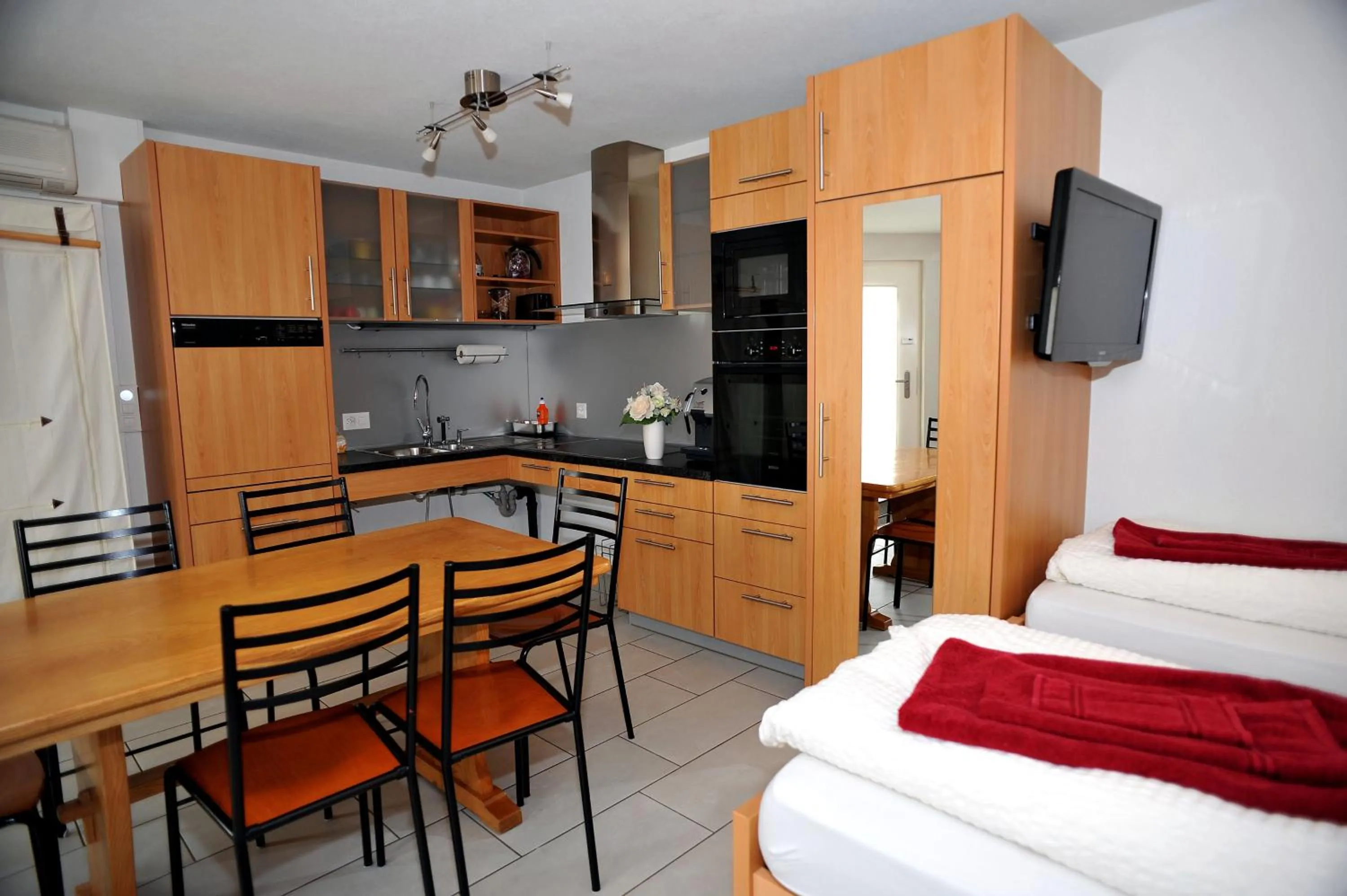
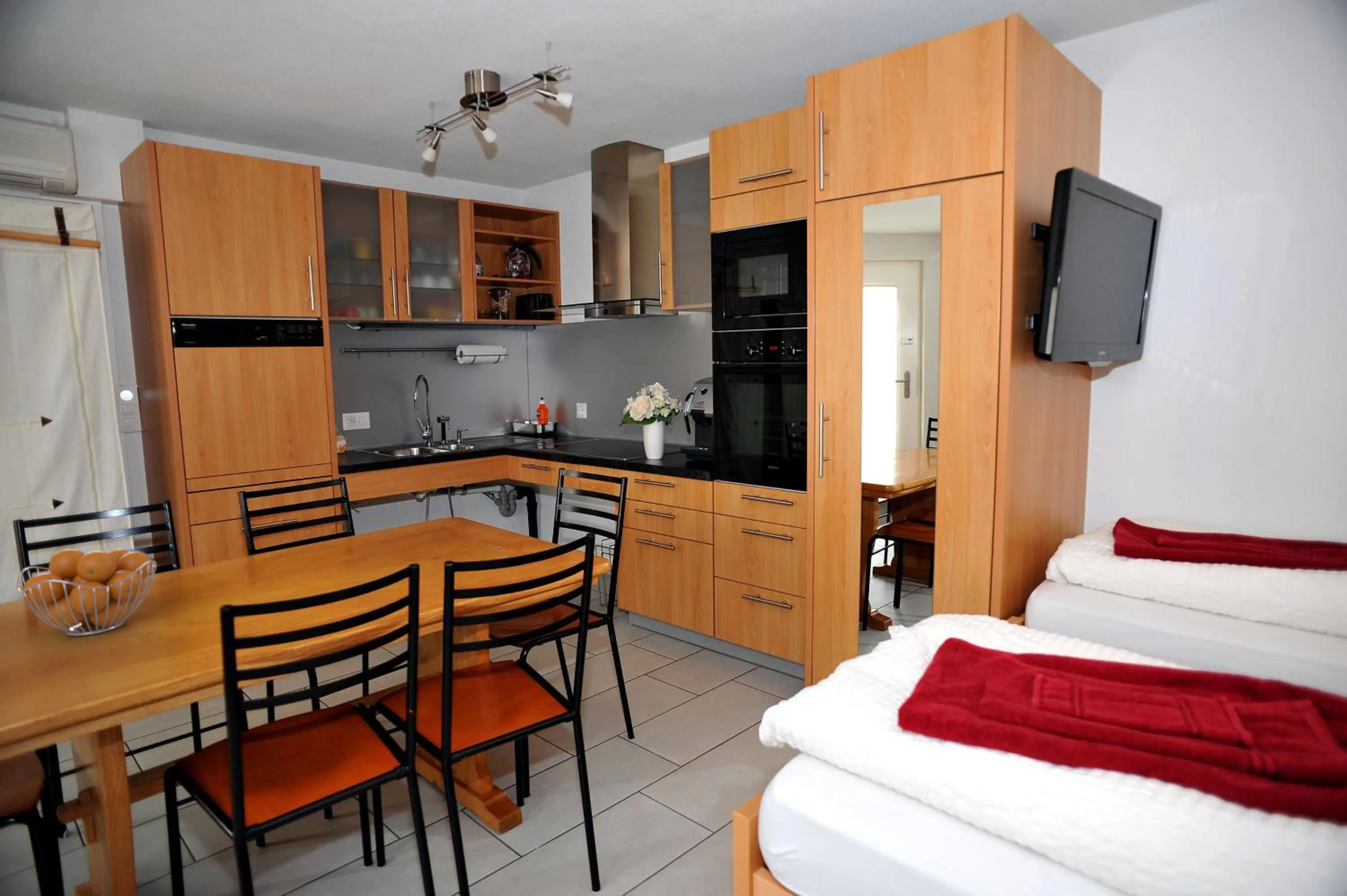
+ fruit basket [17,548,157,637]
